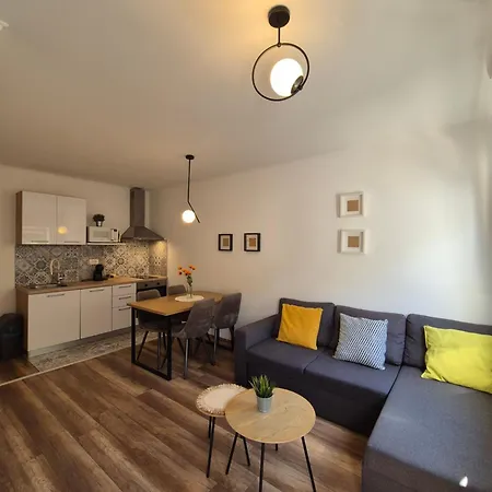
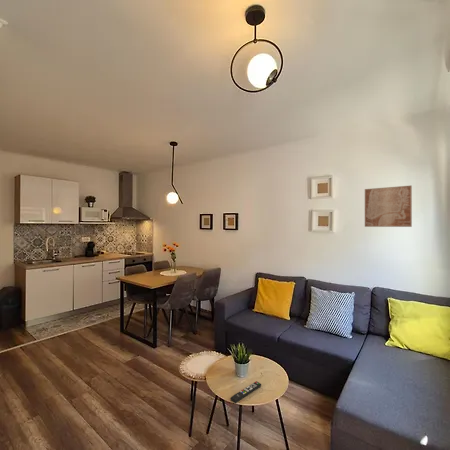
+ remote control [229,380,262,404]
+ wall art [364,185,413,228]
